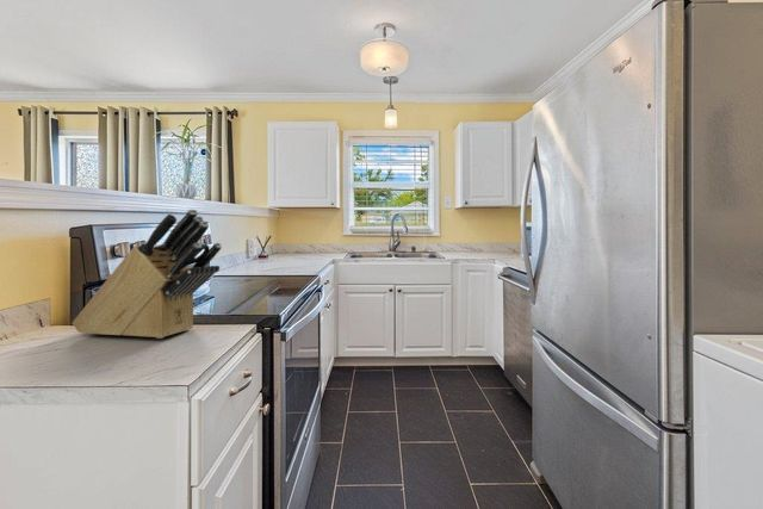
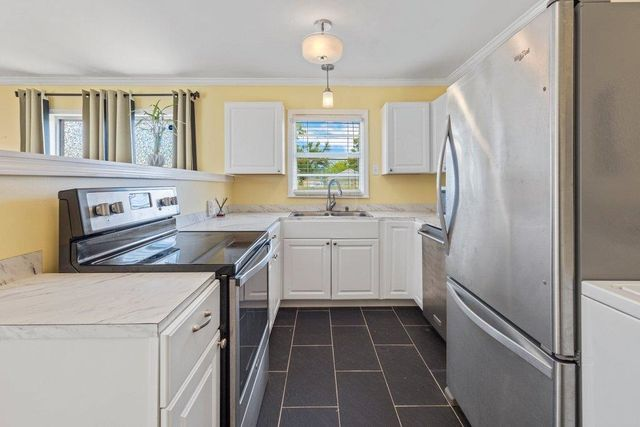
- knife block [72,207,223,340]
